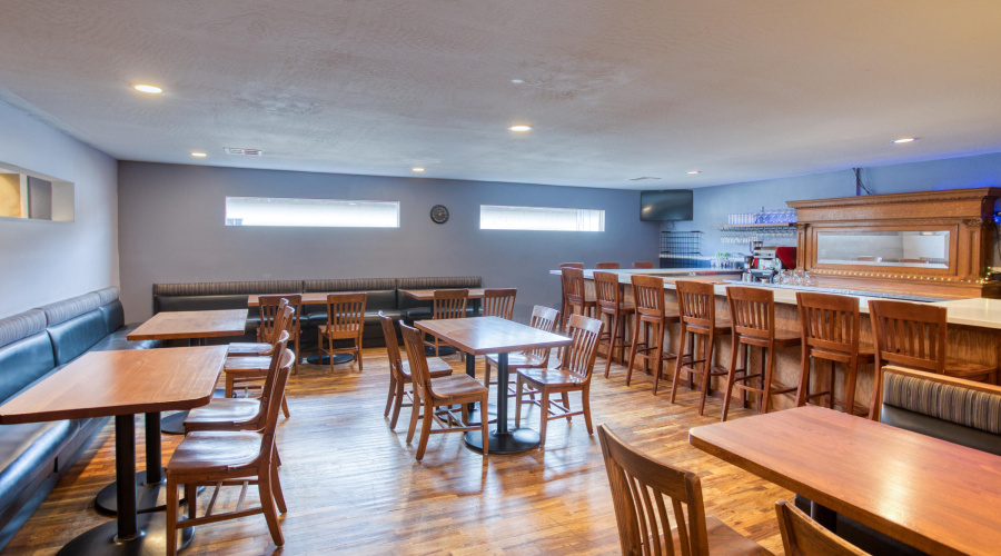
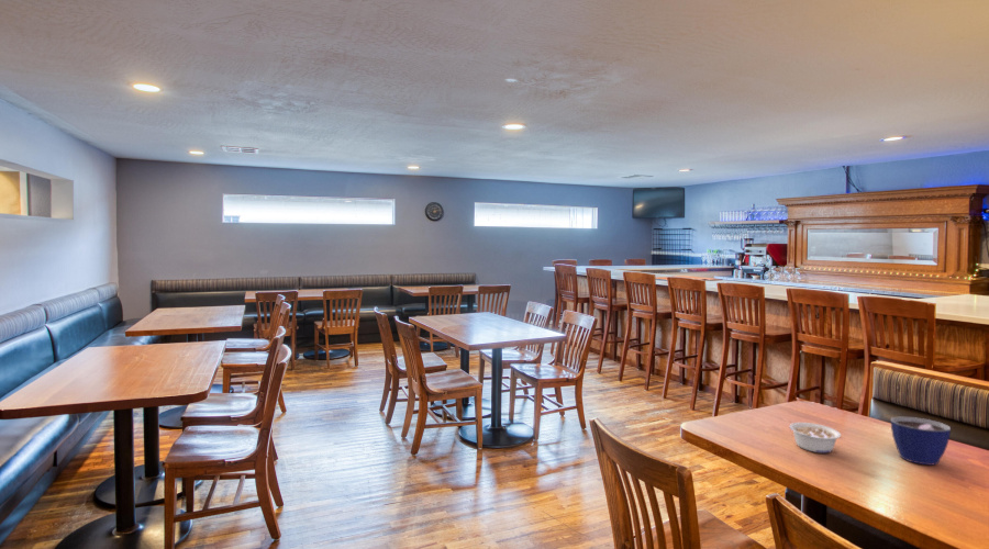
+ cup [890,416,952,466]
+ legume [788,422,842,453]
